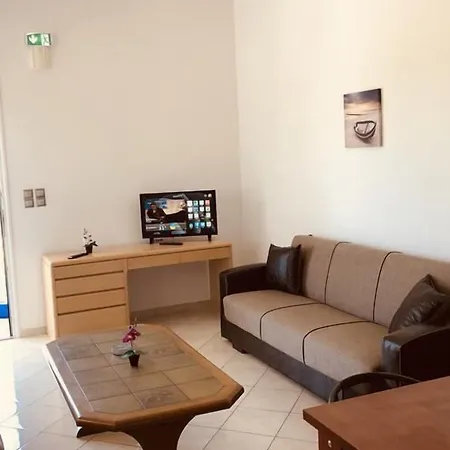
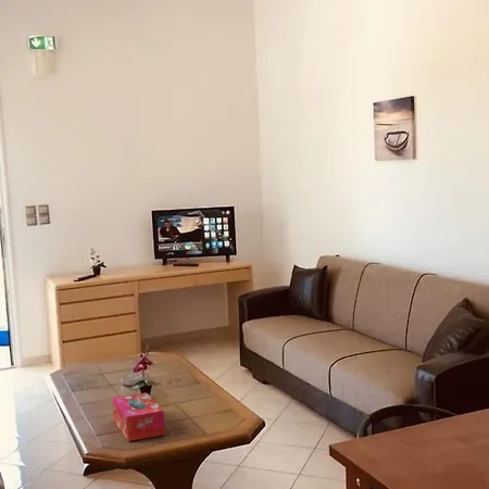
+ tissue box [111,391,166,442]
